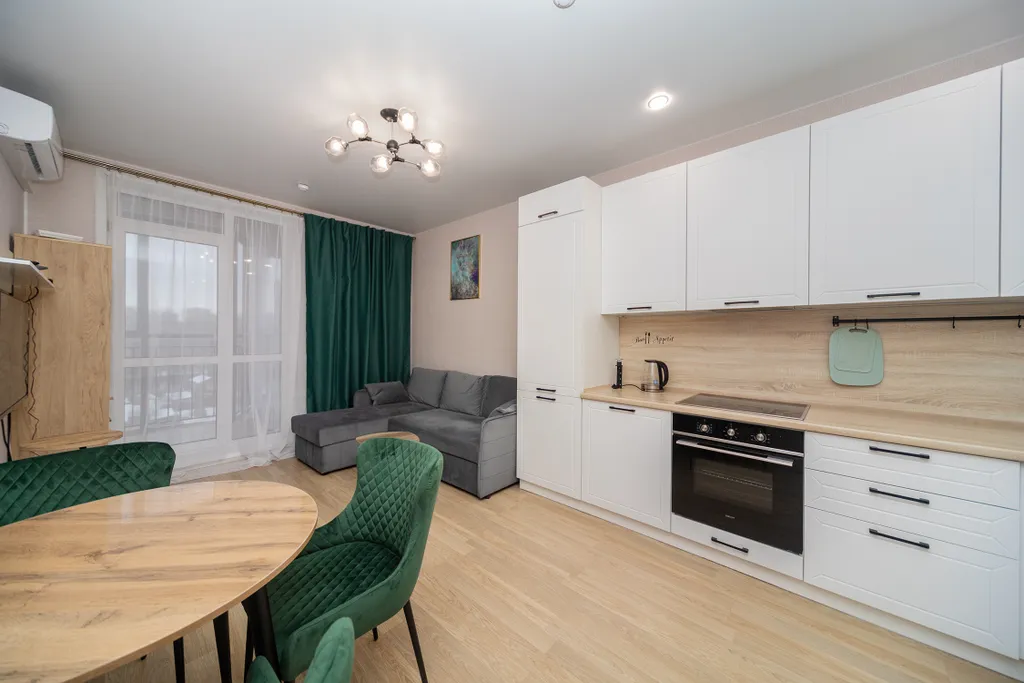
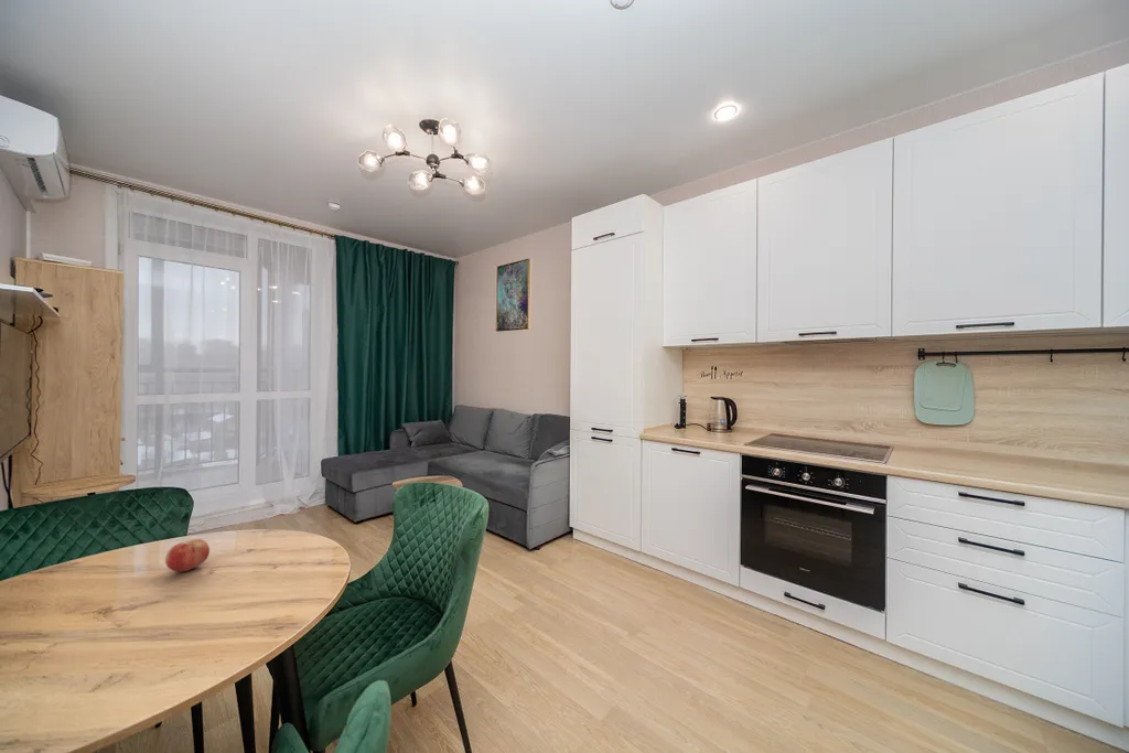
+ fruit [164,538,211,573]
